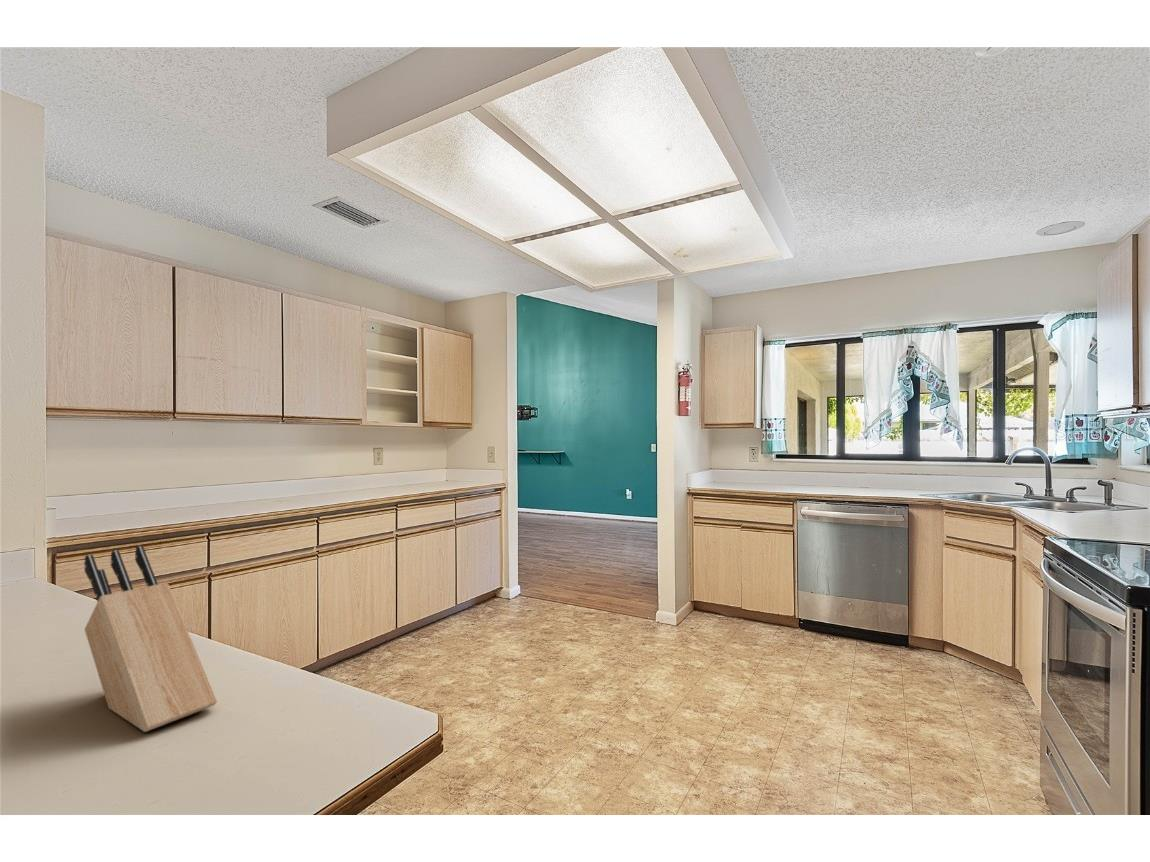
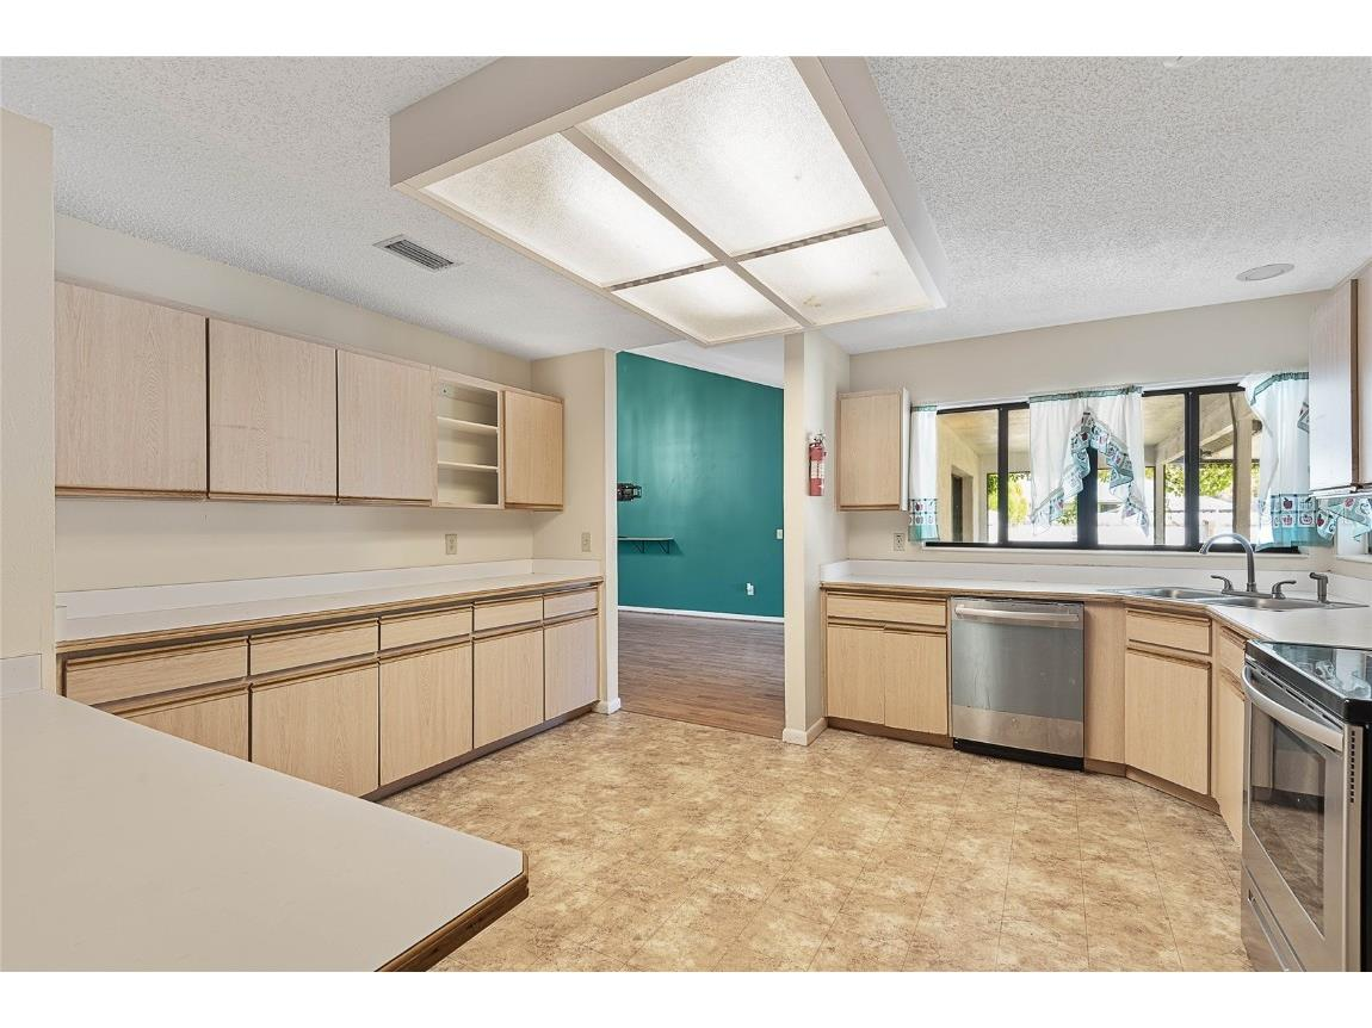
- knife block [83,545,218,733]
